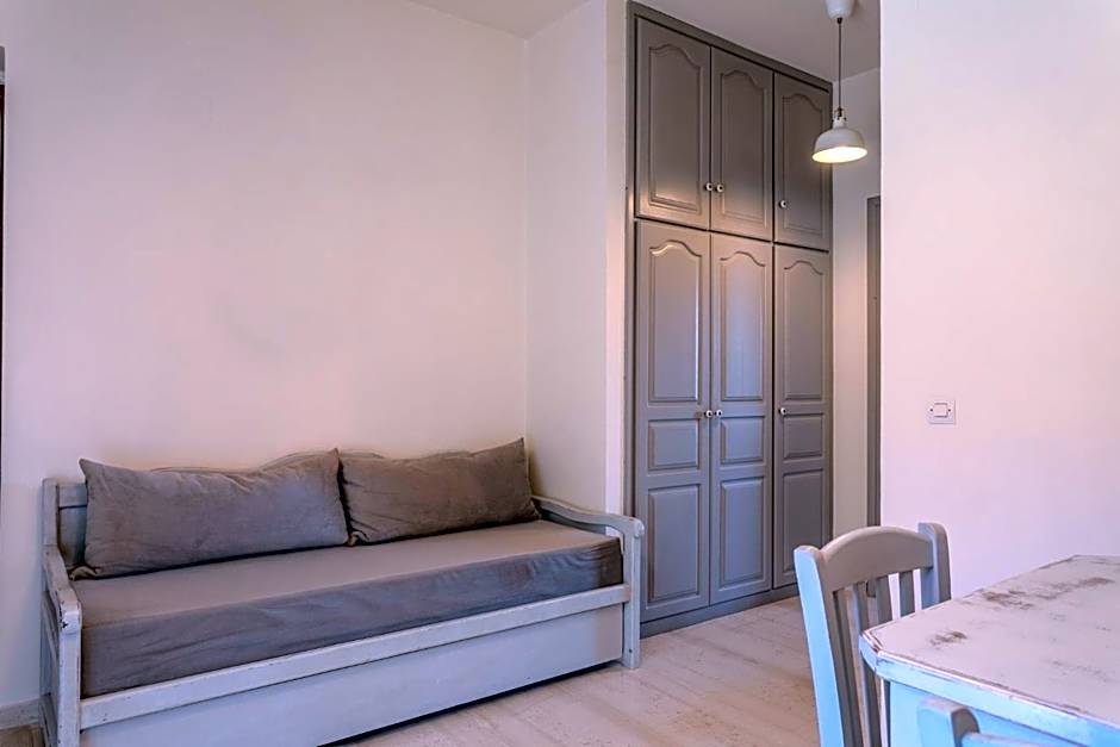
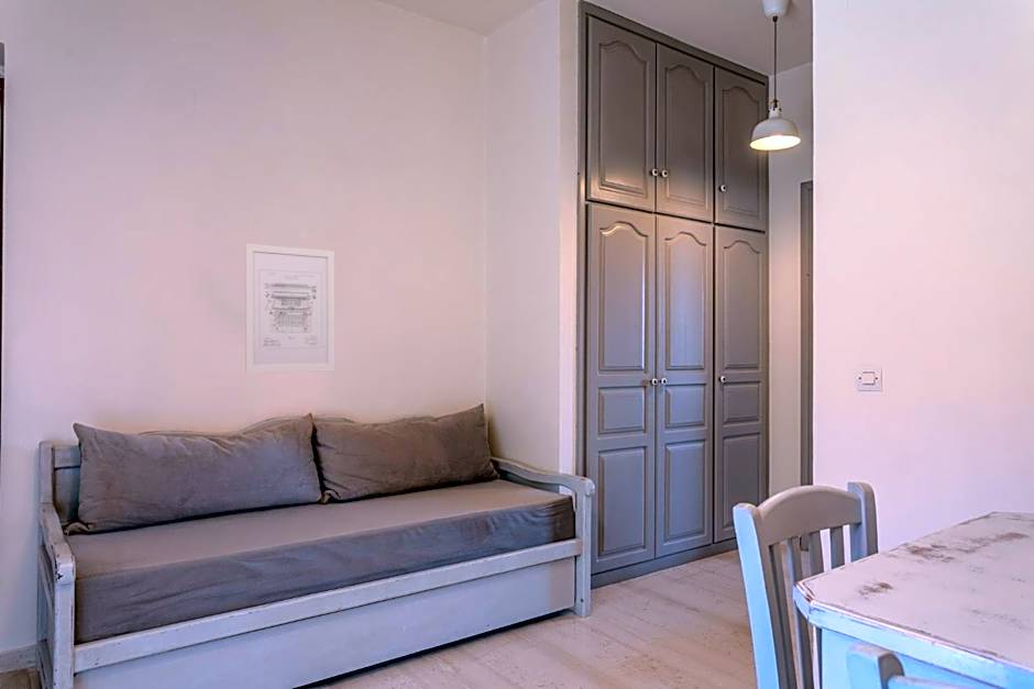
+ wall art [244,243,336,375]
